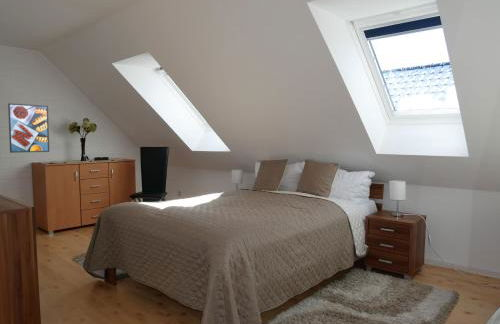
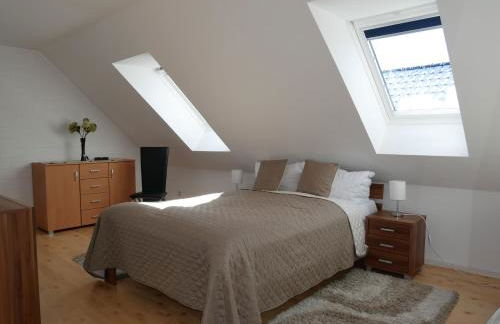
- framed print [7,102,50,154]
